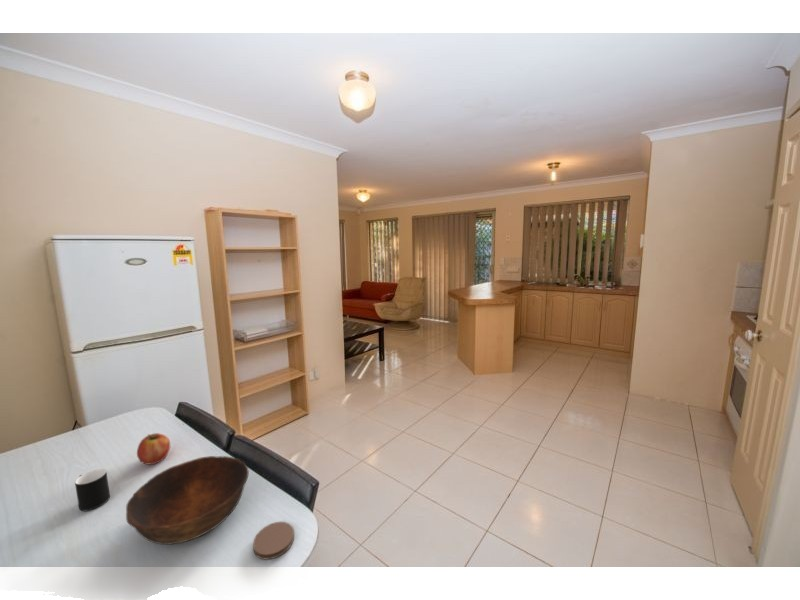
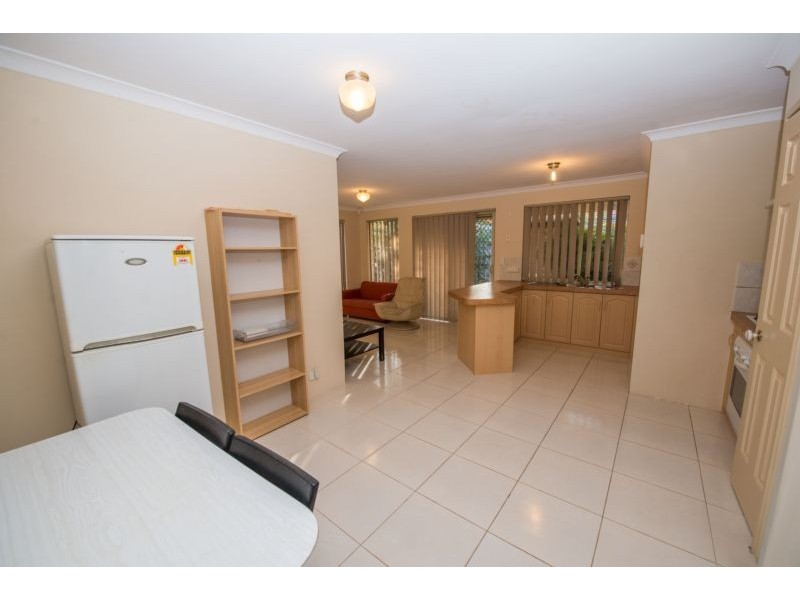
- coaster [252,521,295,561]
- cup [74,468,111,512]
- bowl [125,455,250,545]
- fruit [136,432,171,466]
